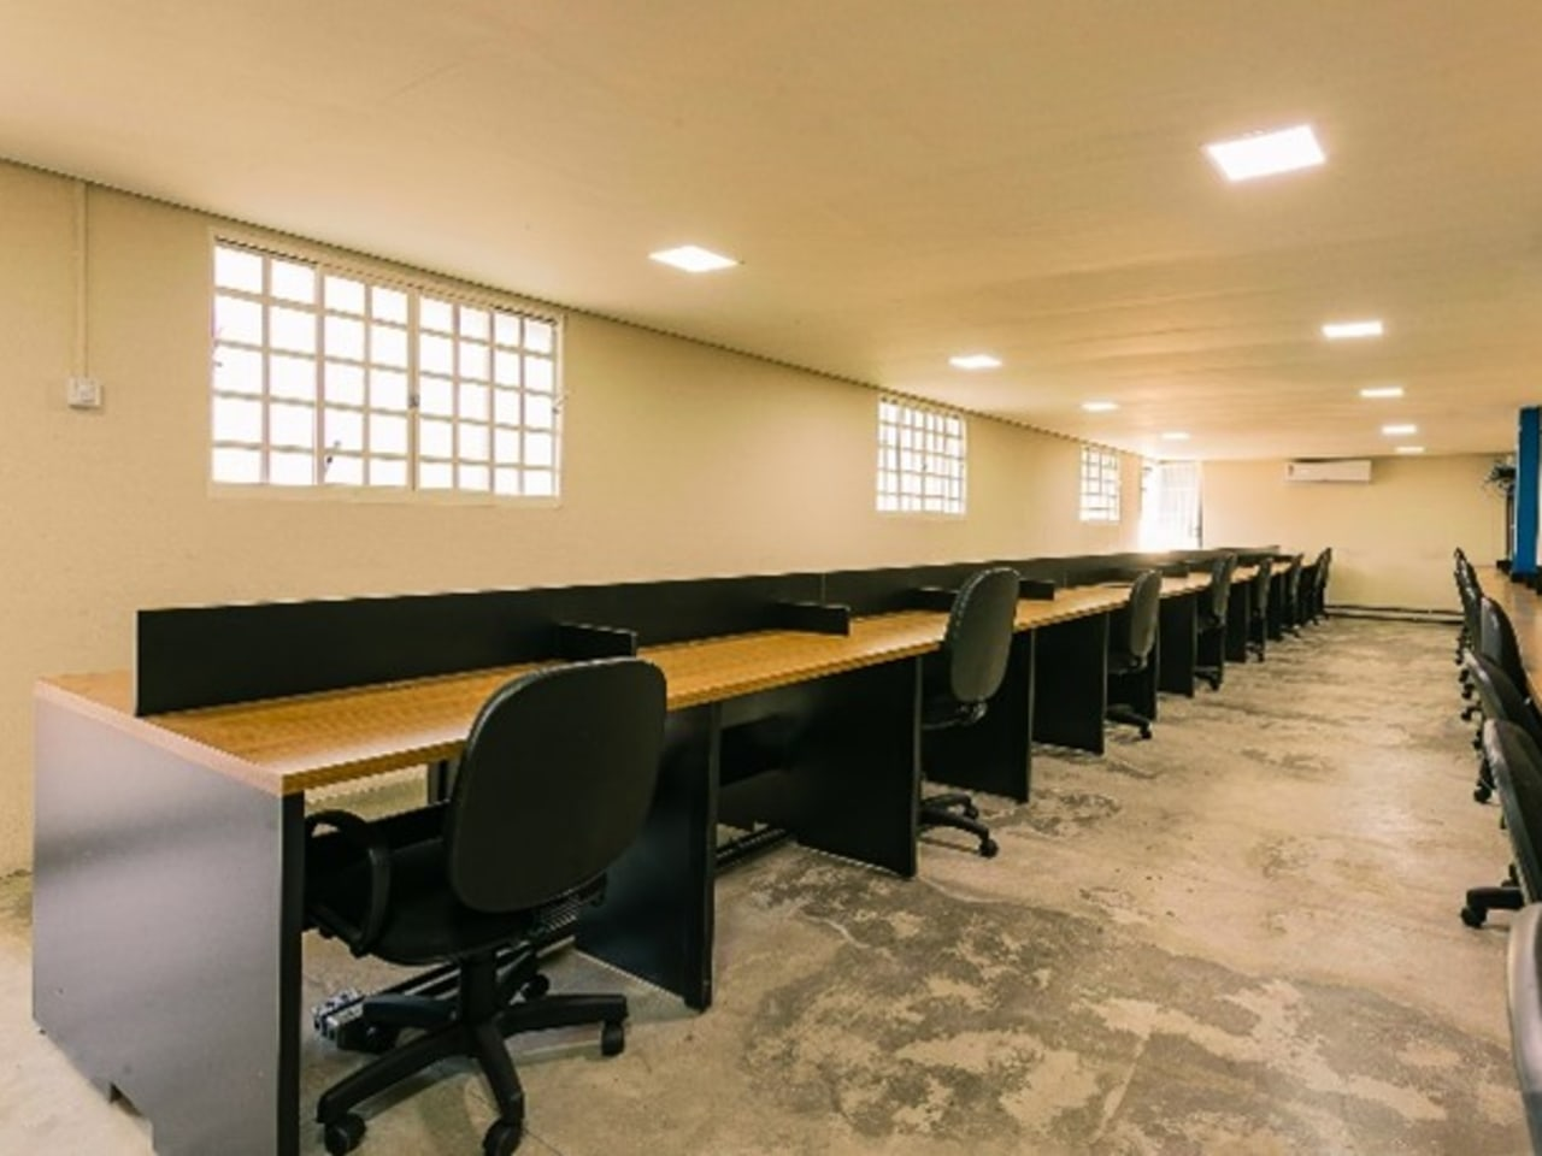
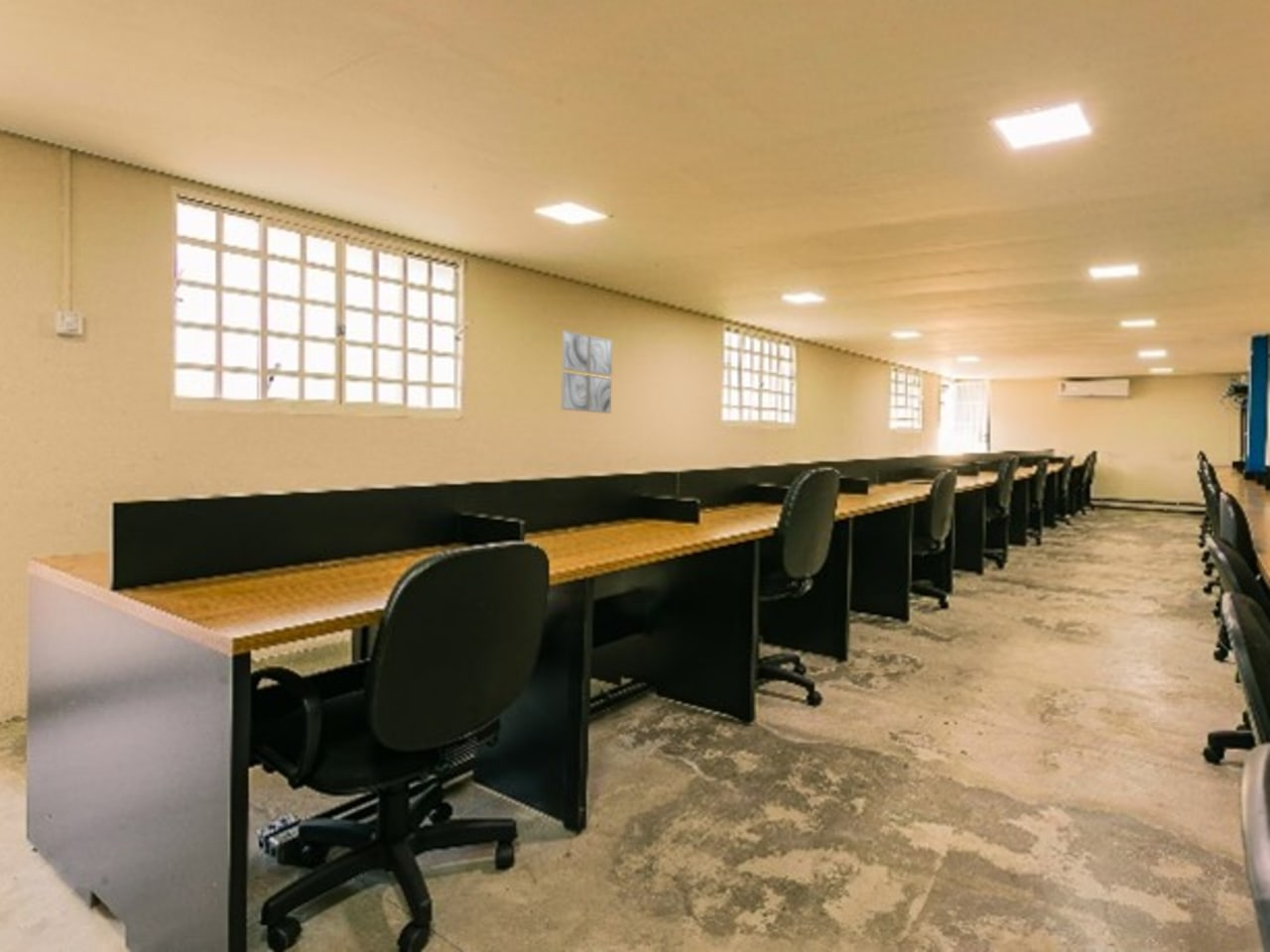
+ wall art [560,329,613,415]
